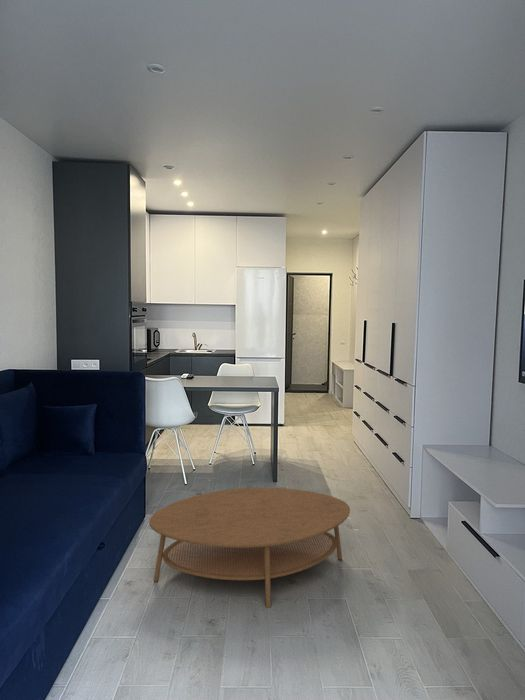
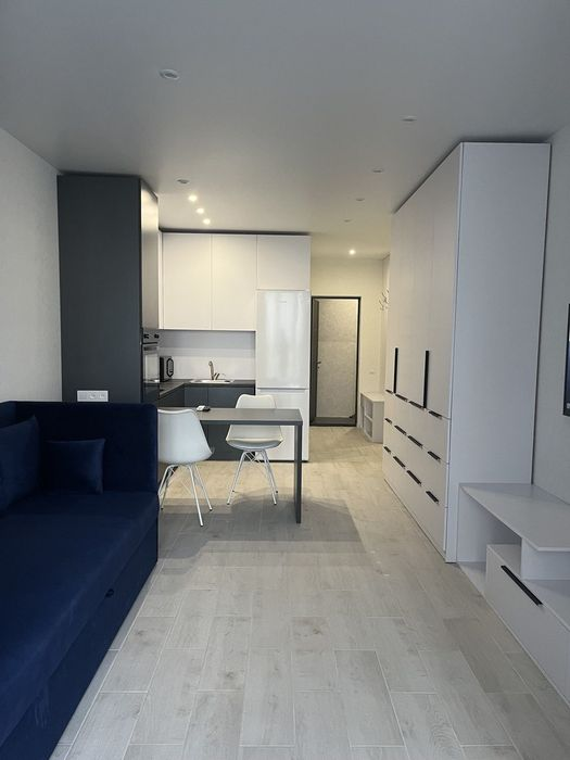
- coffee table [148,487,351,609]
